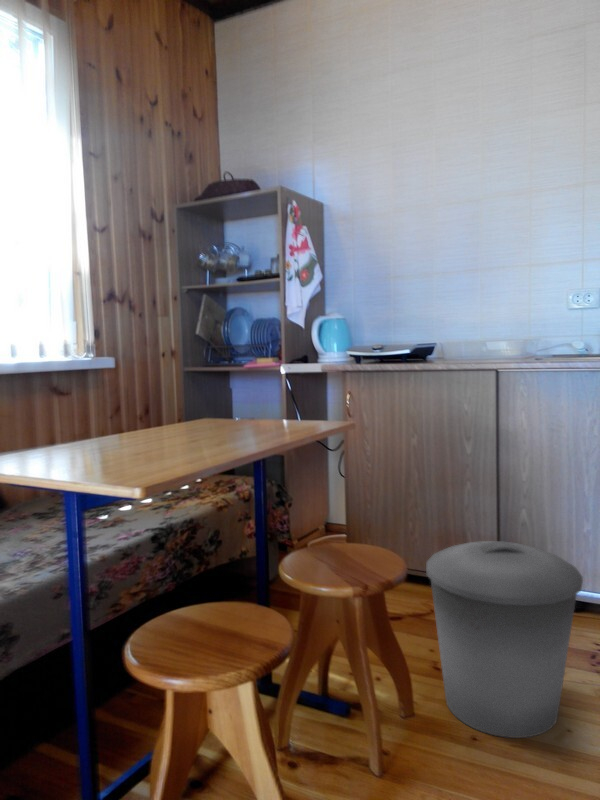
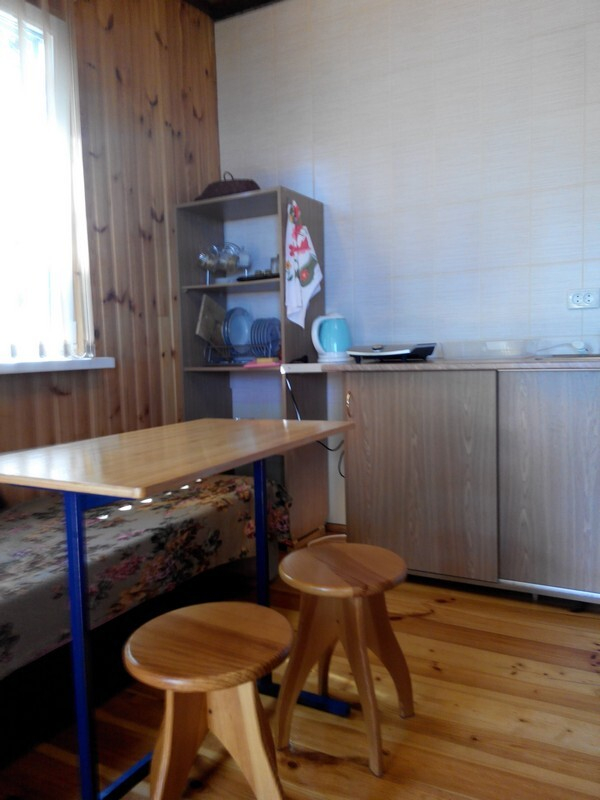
- trash can [425,540,584,739]
